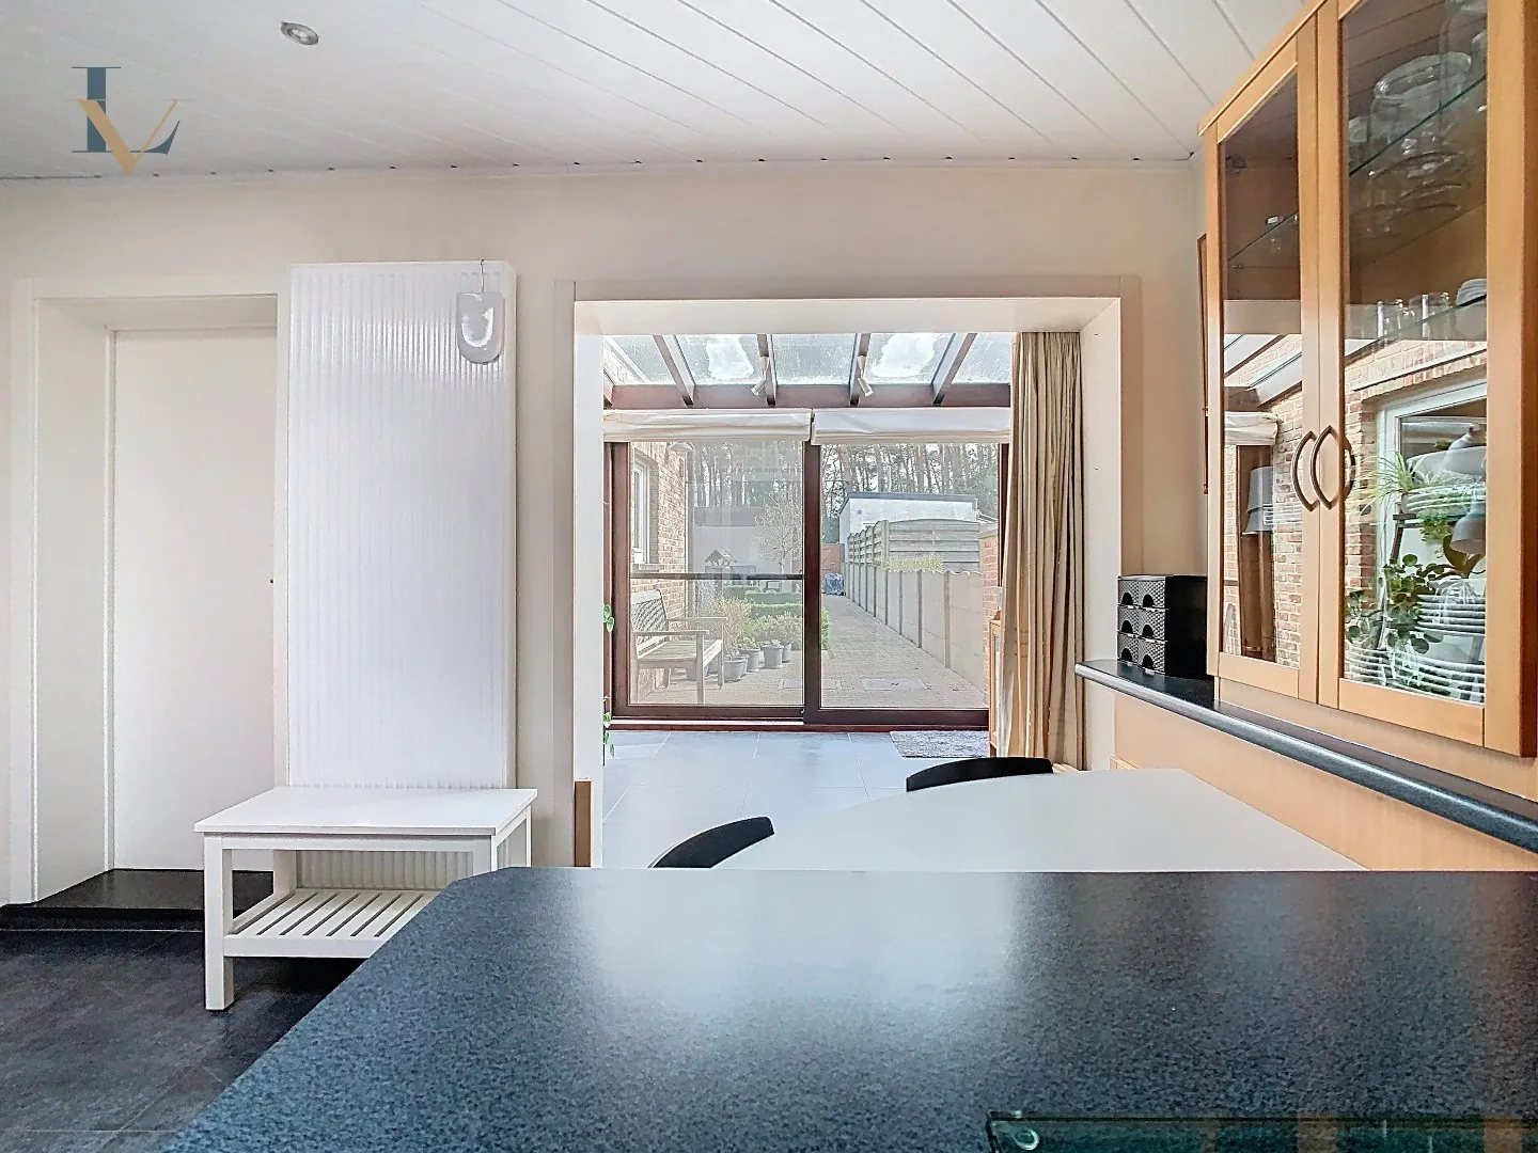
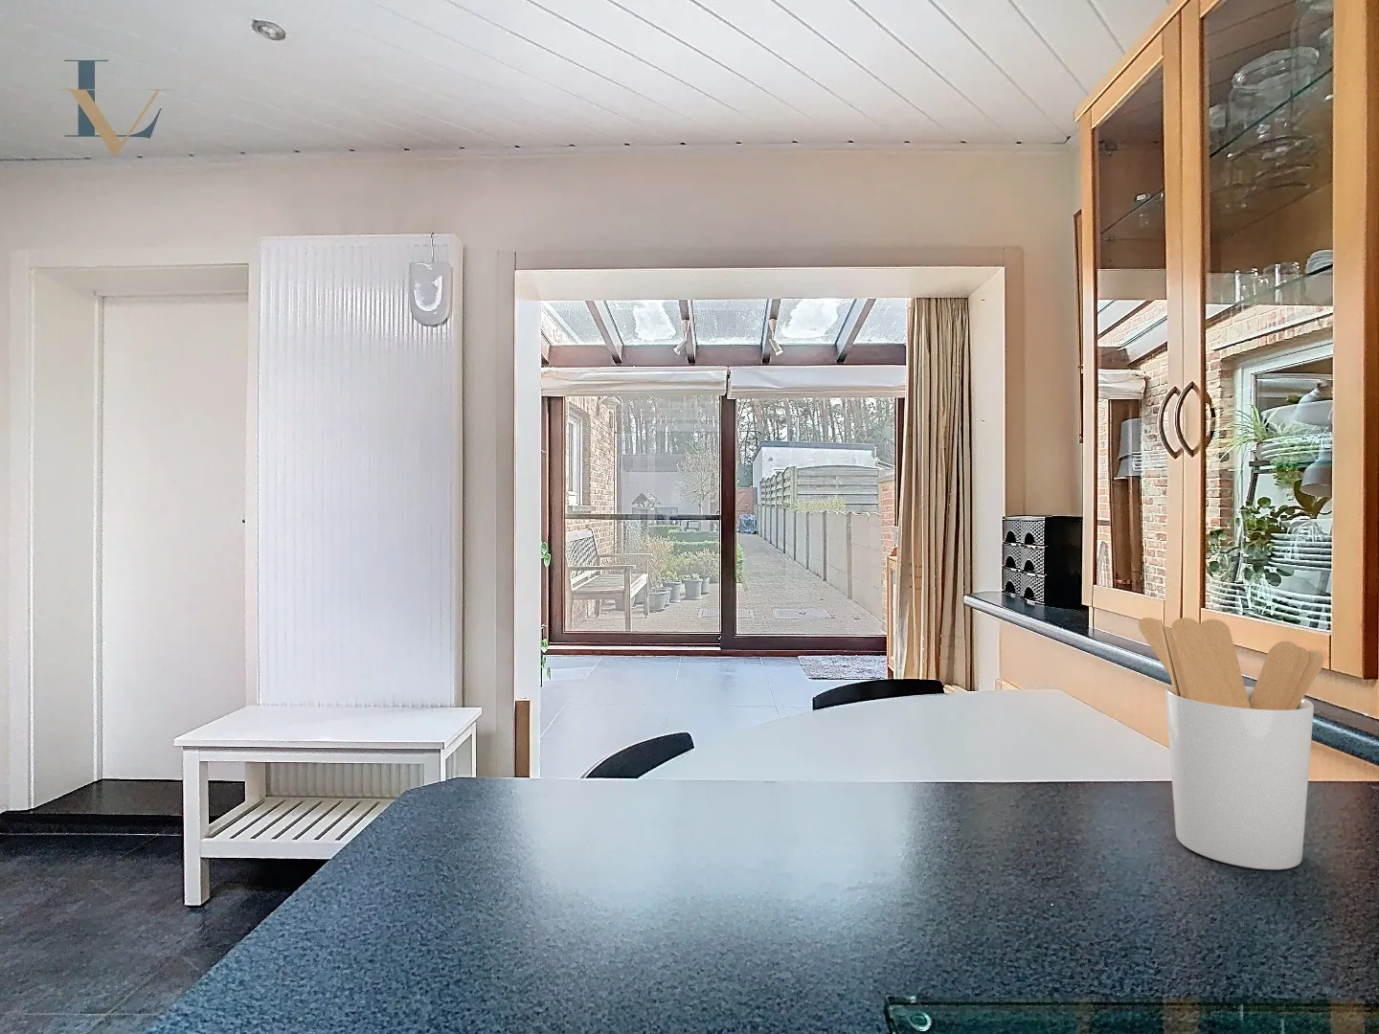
+ utensil holder [1138,617,1325,870]
